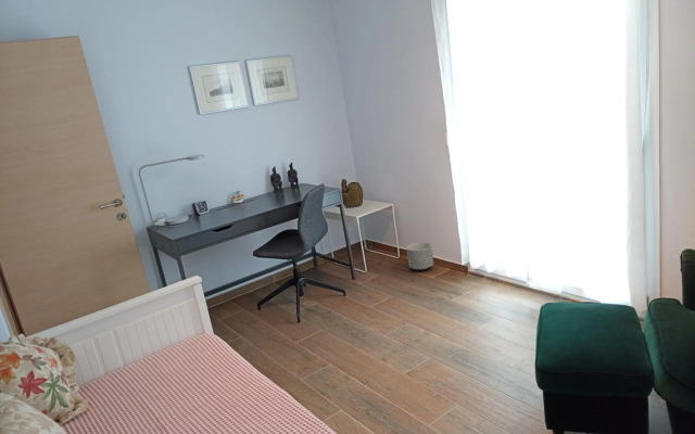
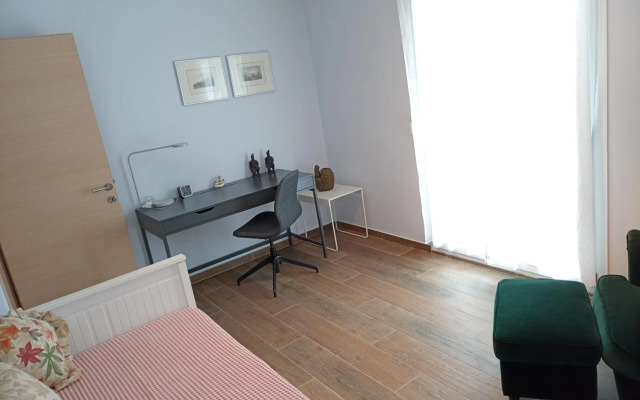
- planter [405,241,434,271]
